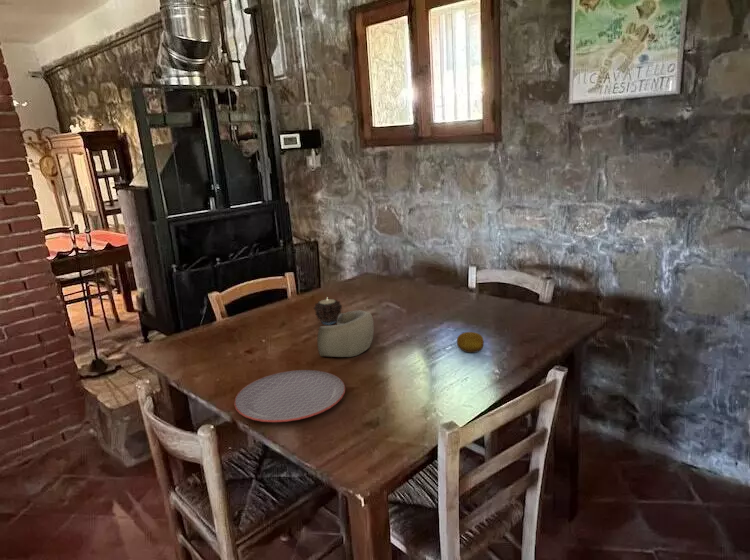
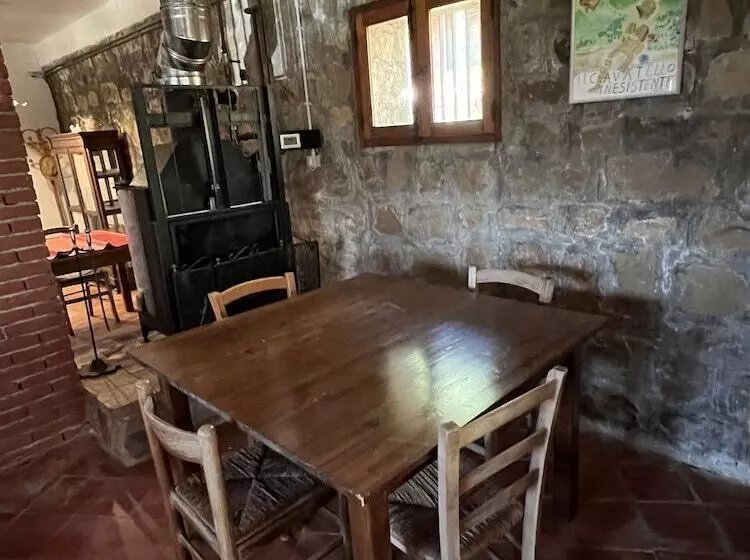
- decorative bowl [316,309,375,358]
- plate [233,369,346,423]
- fruit [456,331,485,353]
- candle [313,297,343,326]
